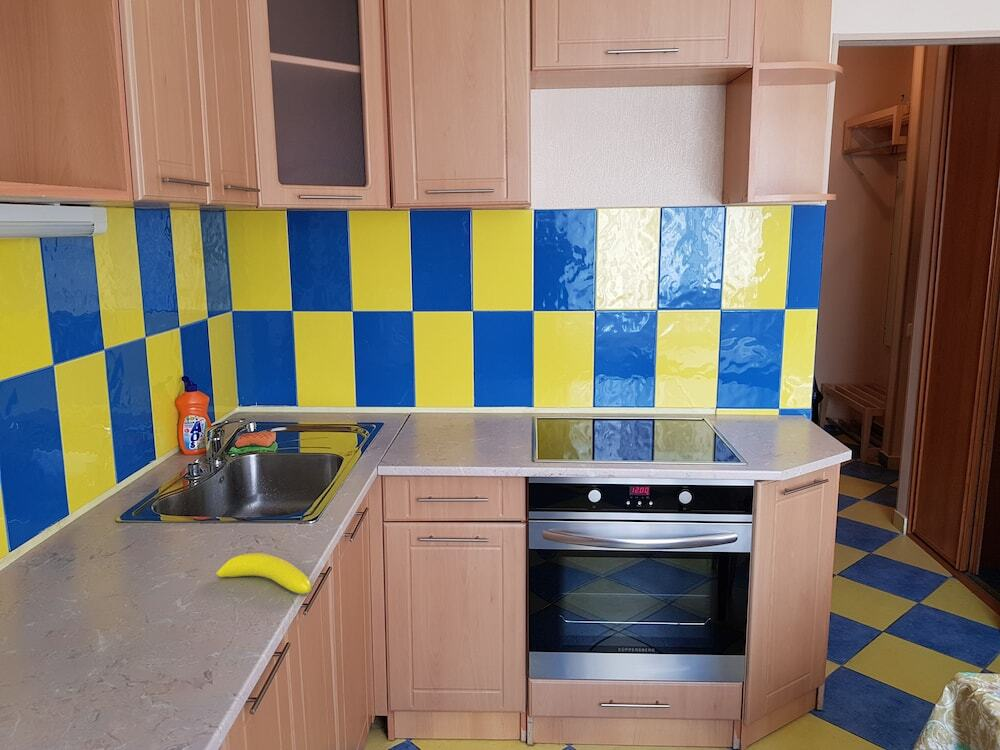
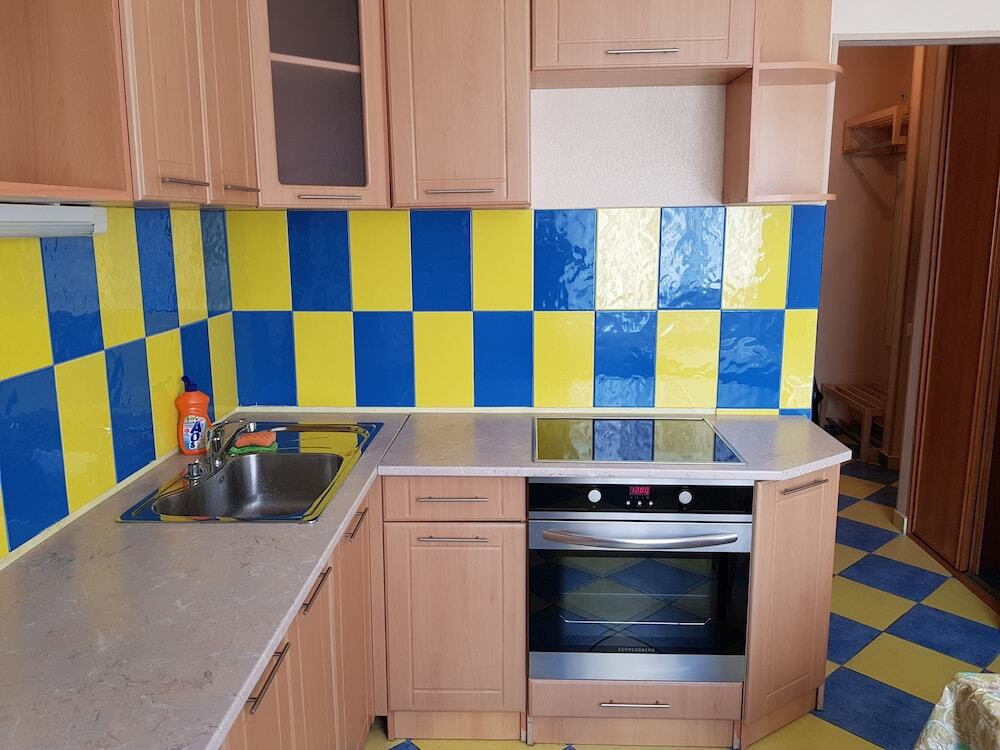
- banana [215,552,313,595]
